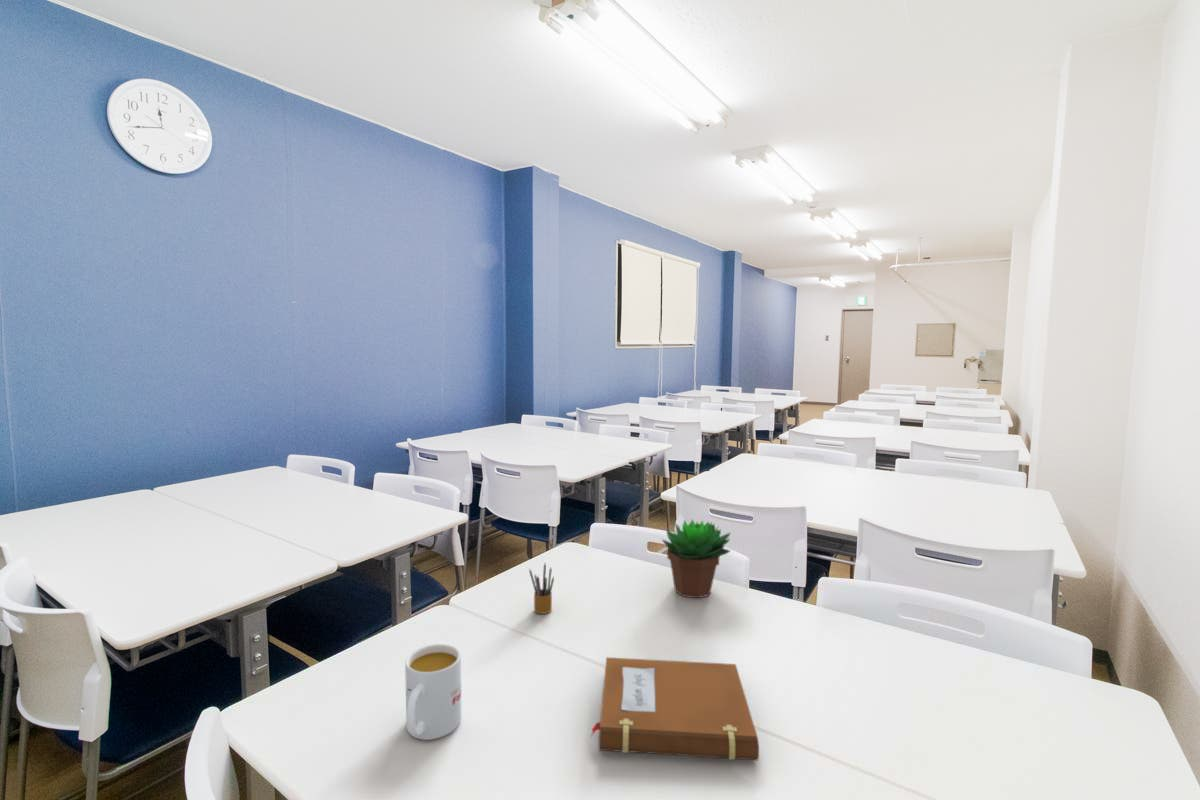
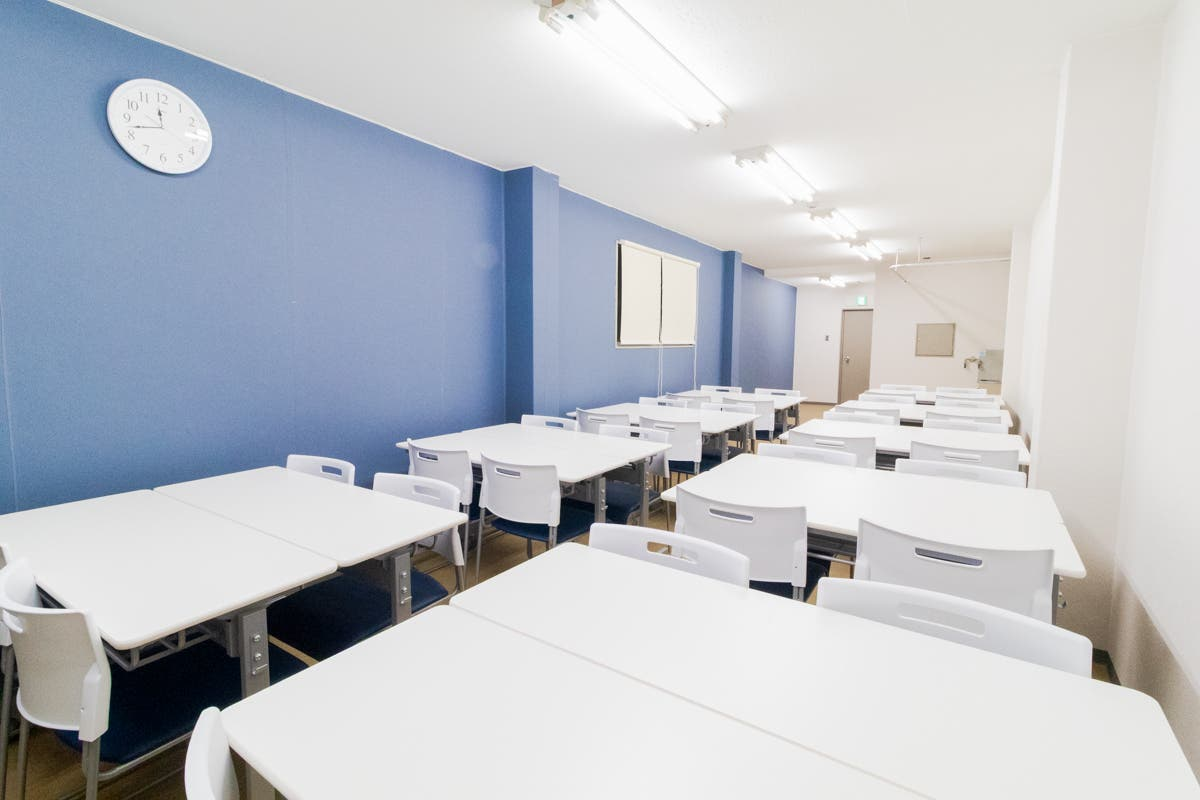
- mug [404,643,462,741]
- succulent plant [660,518,732,599]
- notebook [590,656,760,761]
- pencil box [528,563,555,615]
